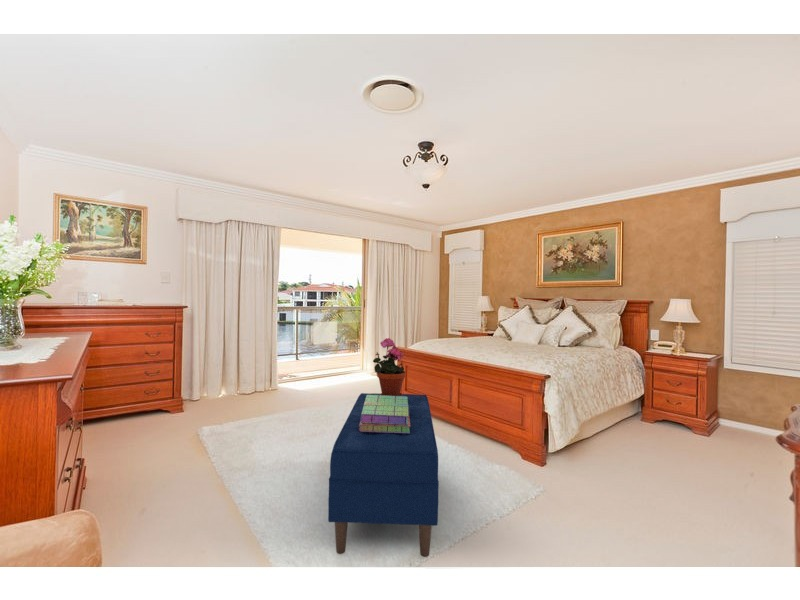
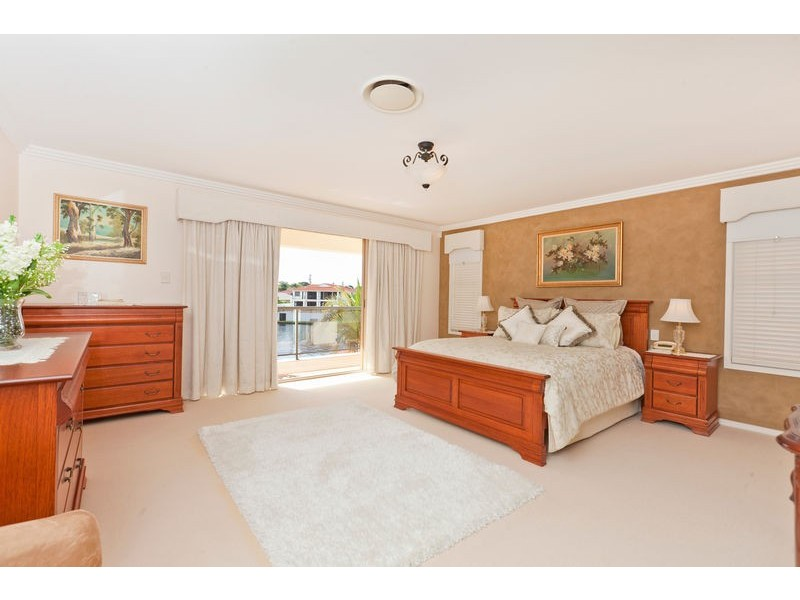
- potted plant [372,337,407,396]
- bench [327,392,440,558]
- stack of books [359,395,410,433]
